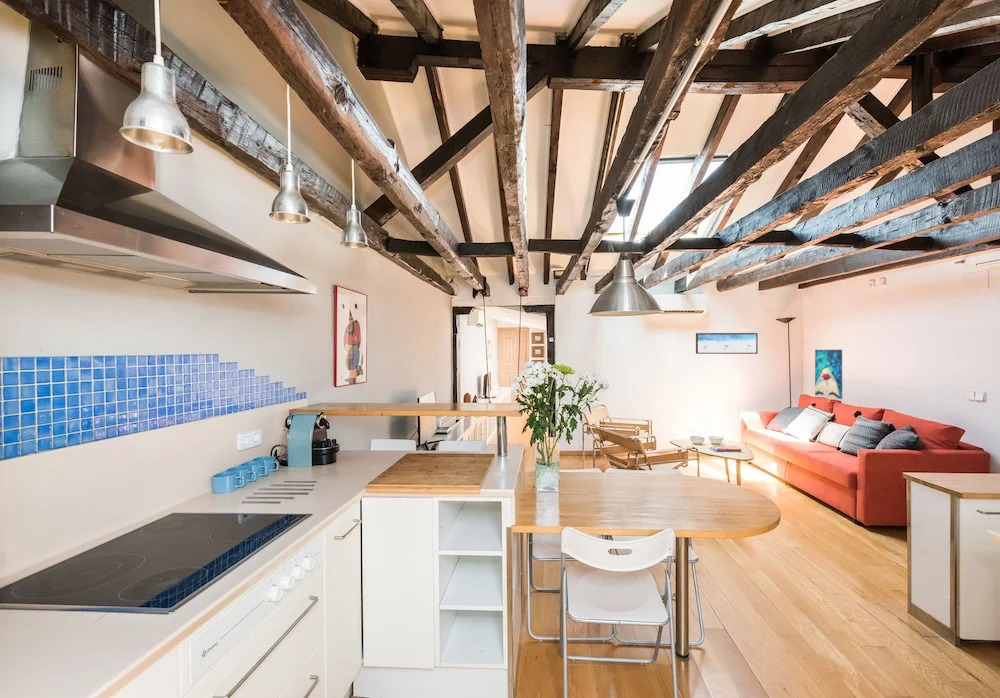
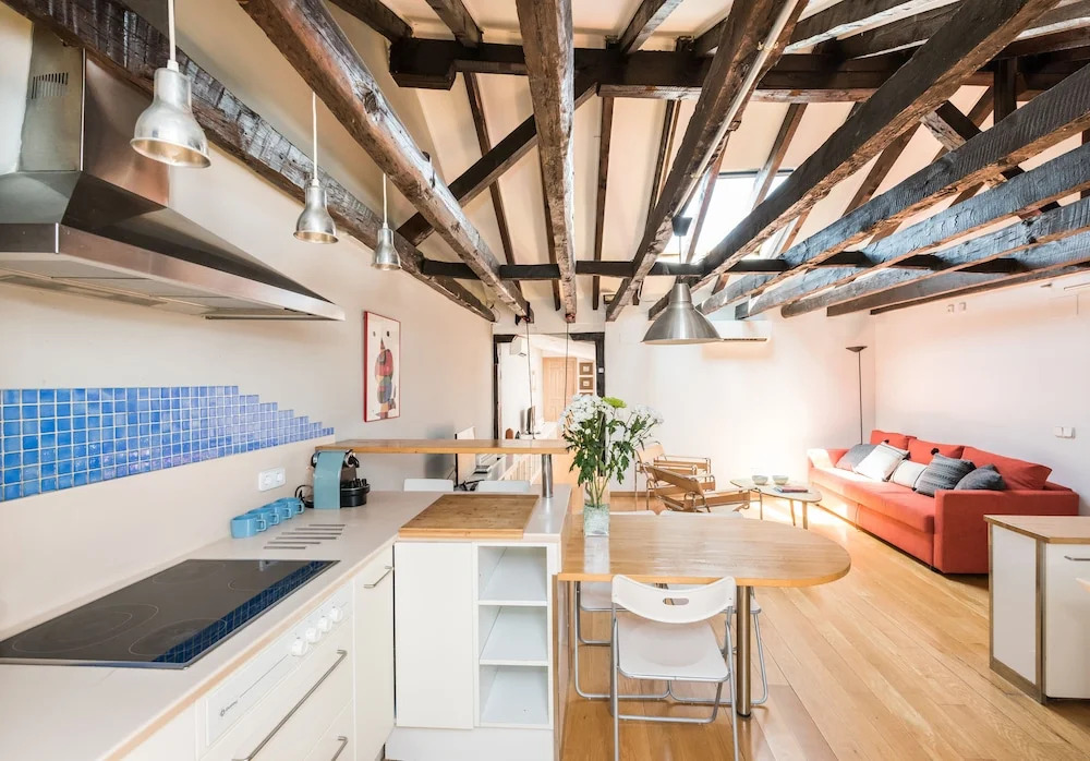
- wall art [814,349,843,400]
- wall art [695,332,759,355]
